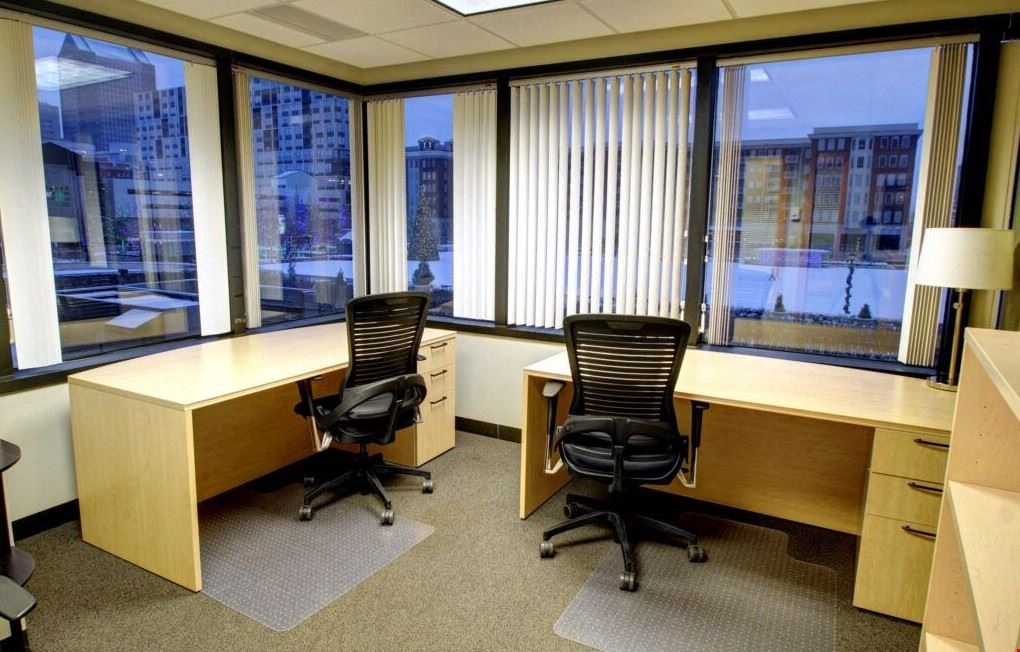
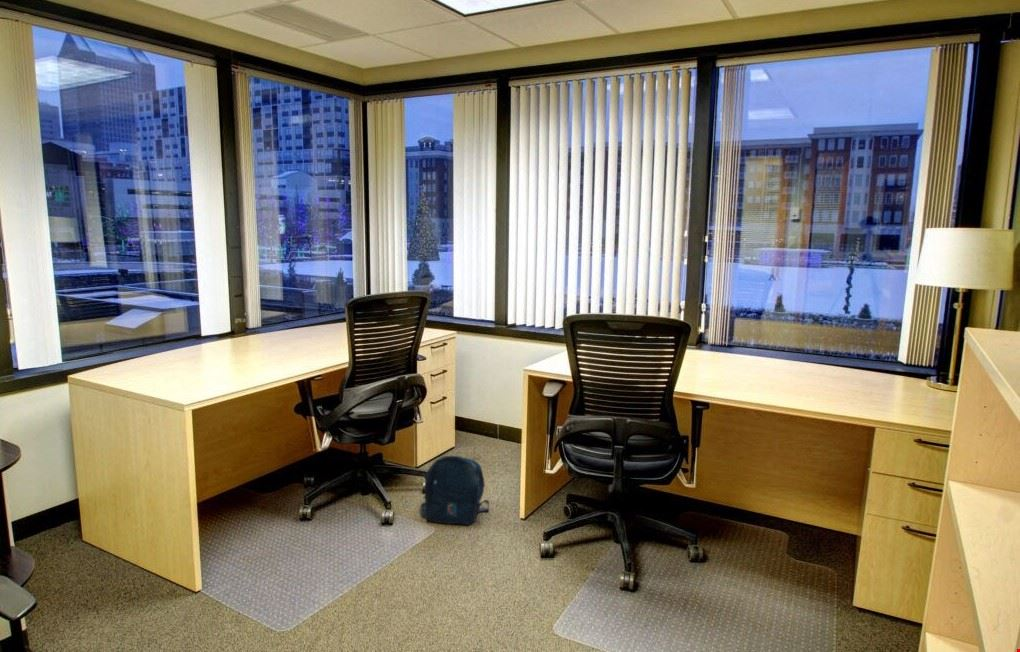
+ backpack [419,455,490,526]
